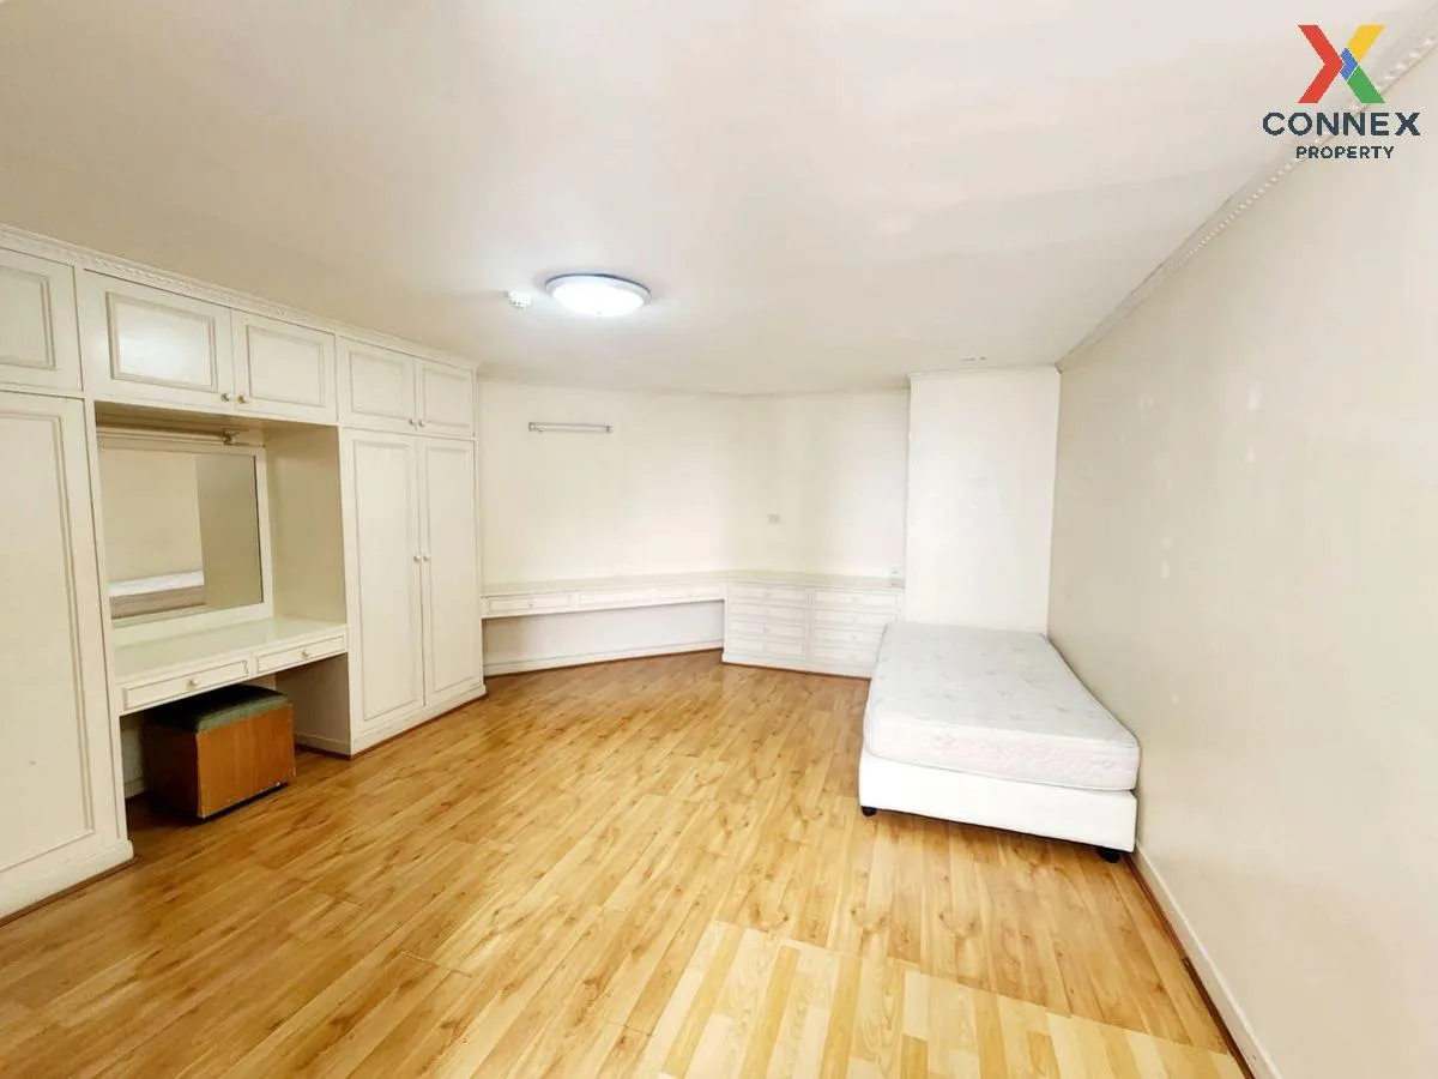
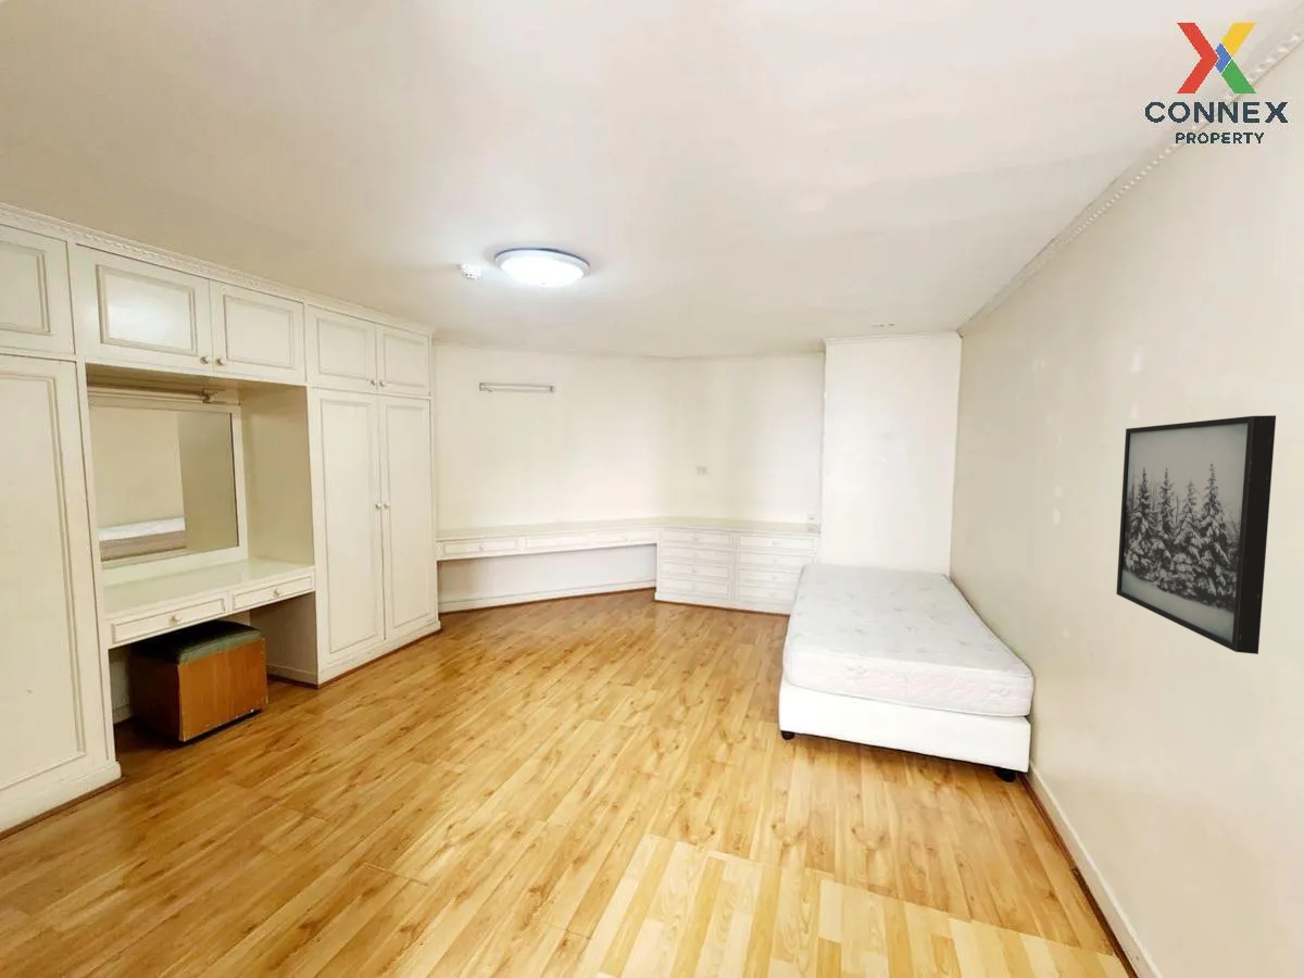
+ wall art [1115,414,1277,655]
